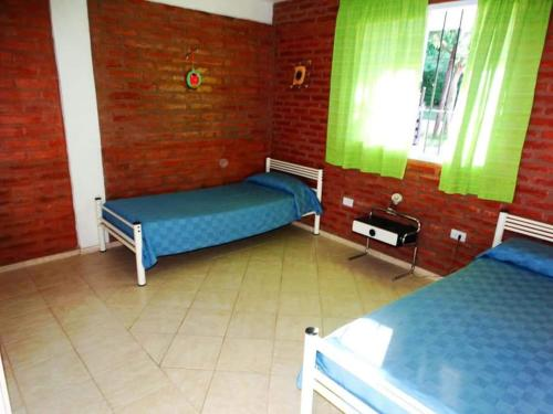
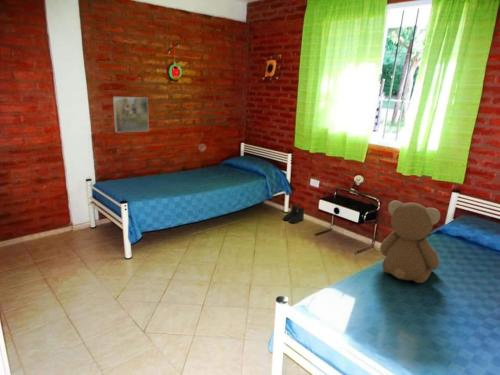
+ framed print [112,96,150,133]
+ boots [283,204,306,224]
+ teddy bear [379,200,441,284]
